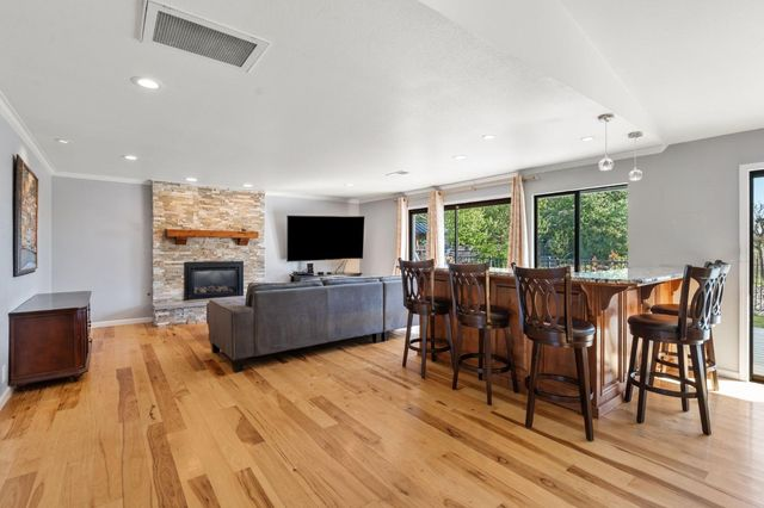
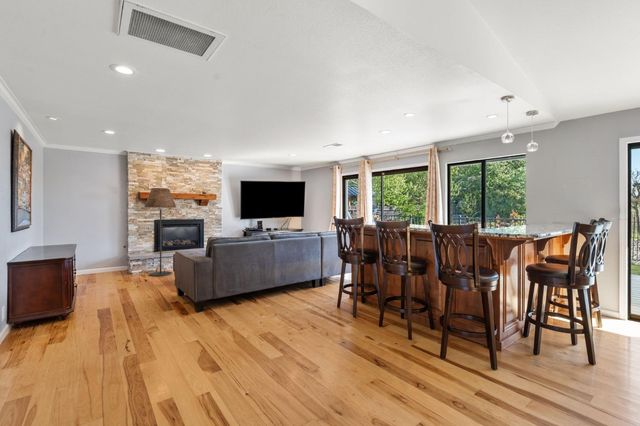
+ floor lamp [143,187,177,277]
